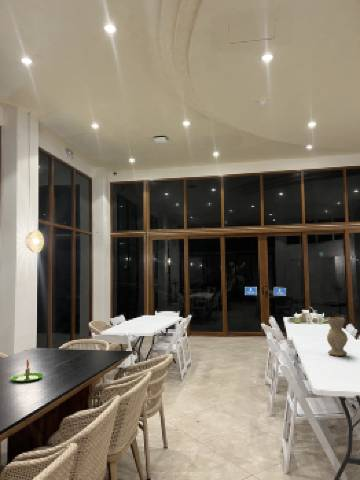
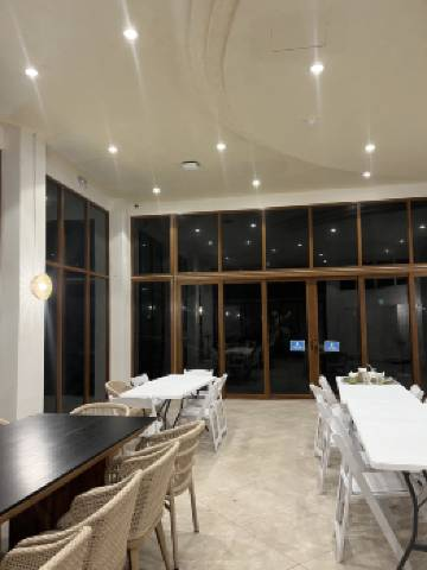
- candle [10,358,45,383]
- vase [326,316,349,357]
